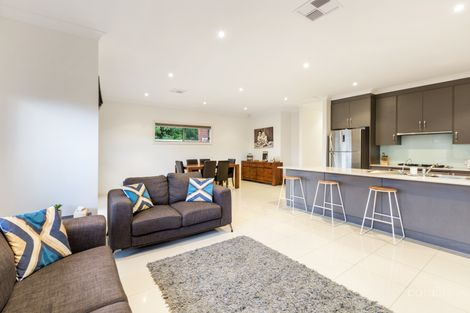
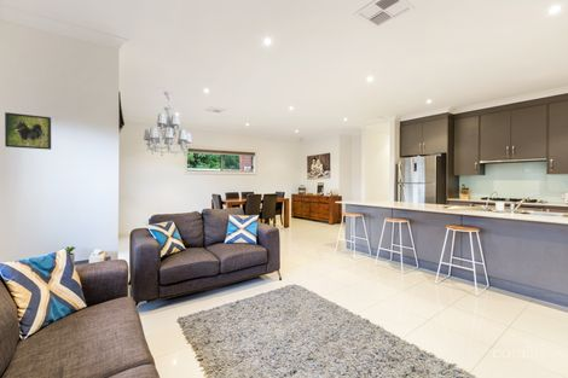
+ chandelier [143,91,193,157]
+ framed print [4,111,52,151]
